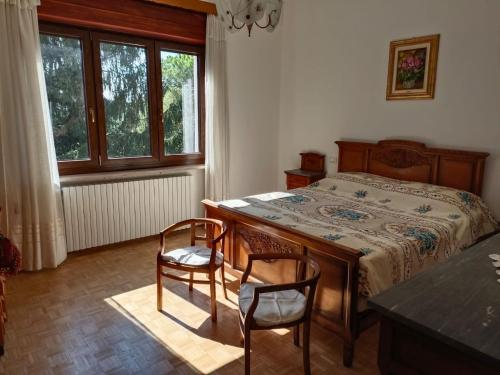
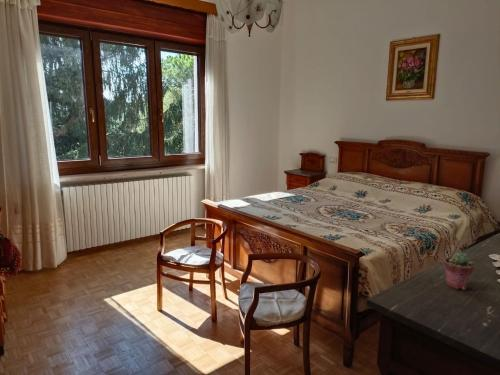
+ potted succulent [442,251,475,291]
